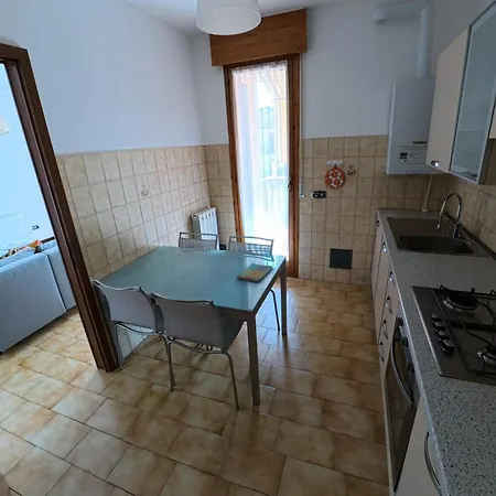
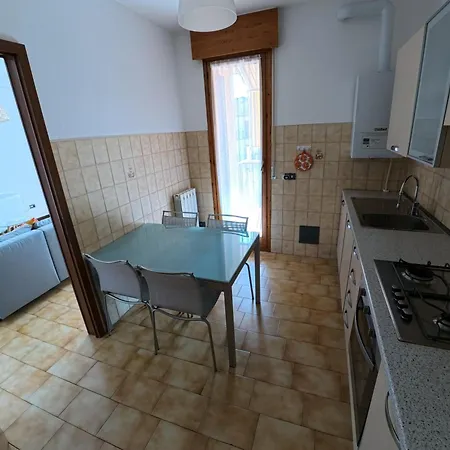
- dish towel [235,262,273,283]
